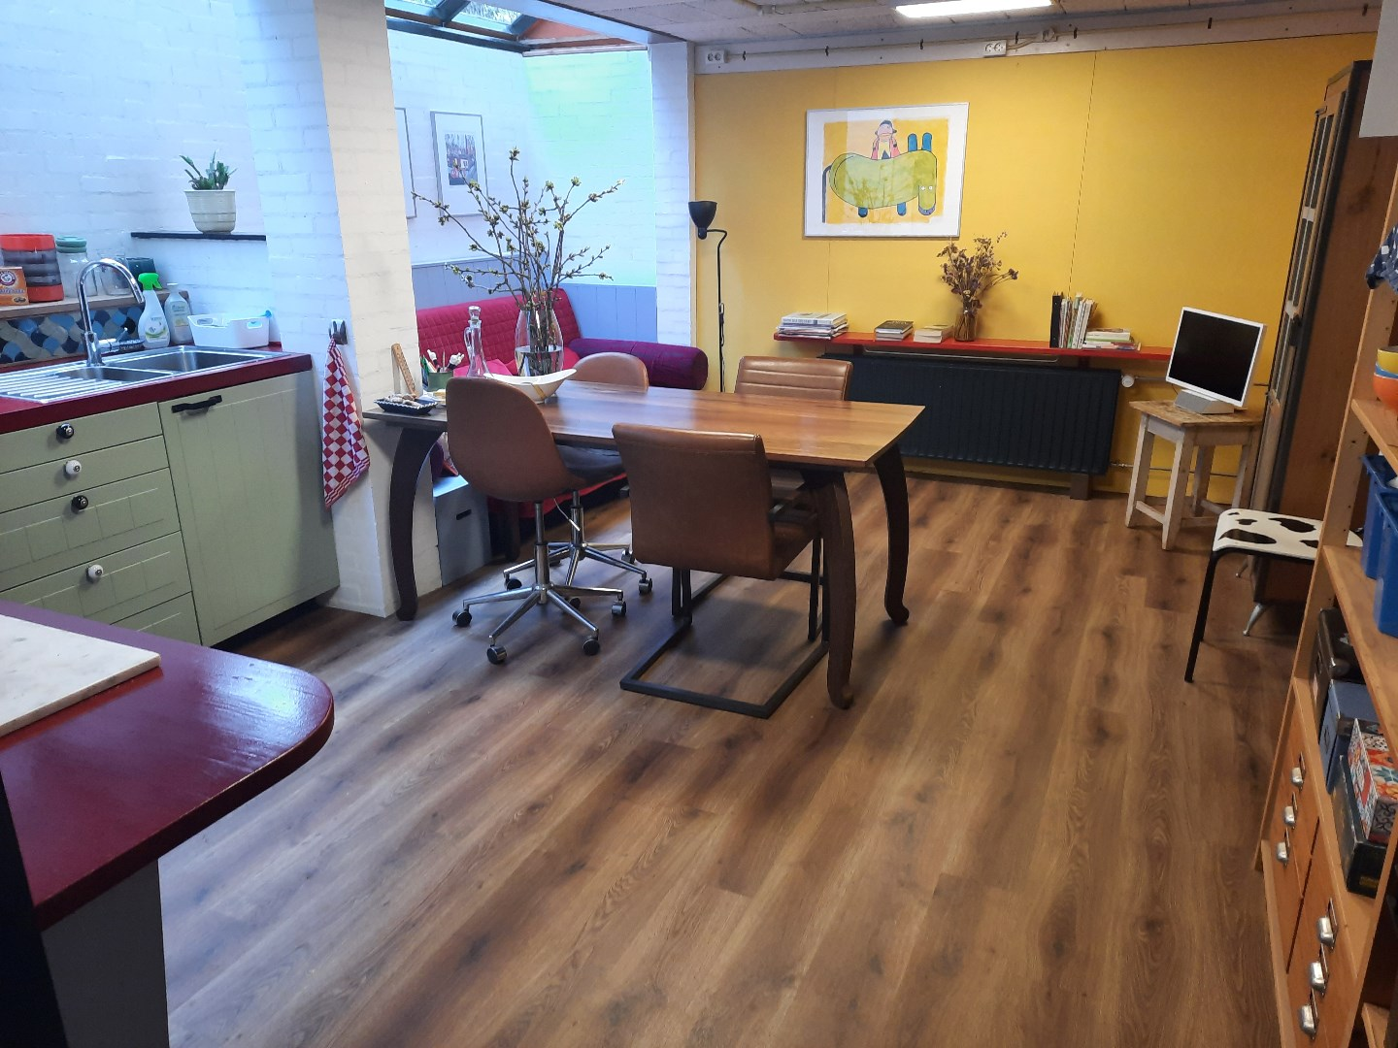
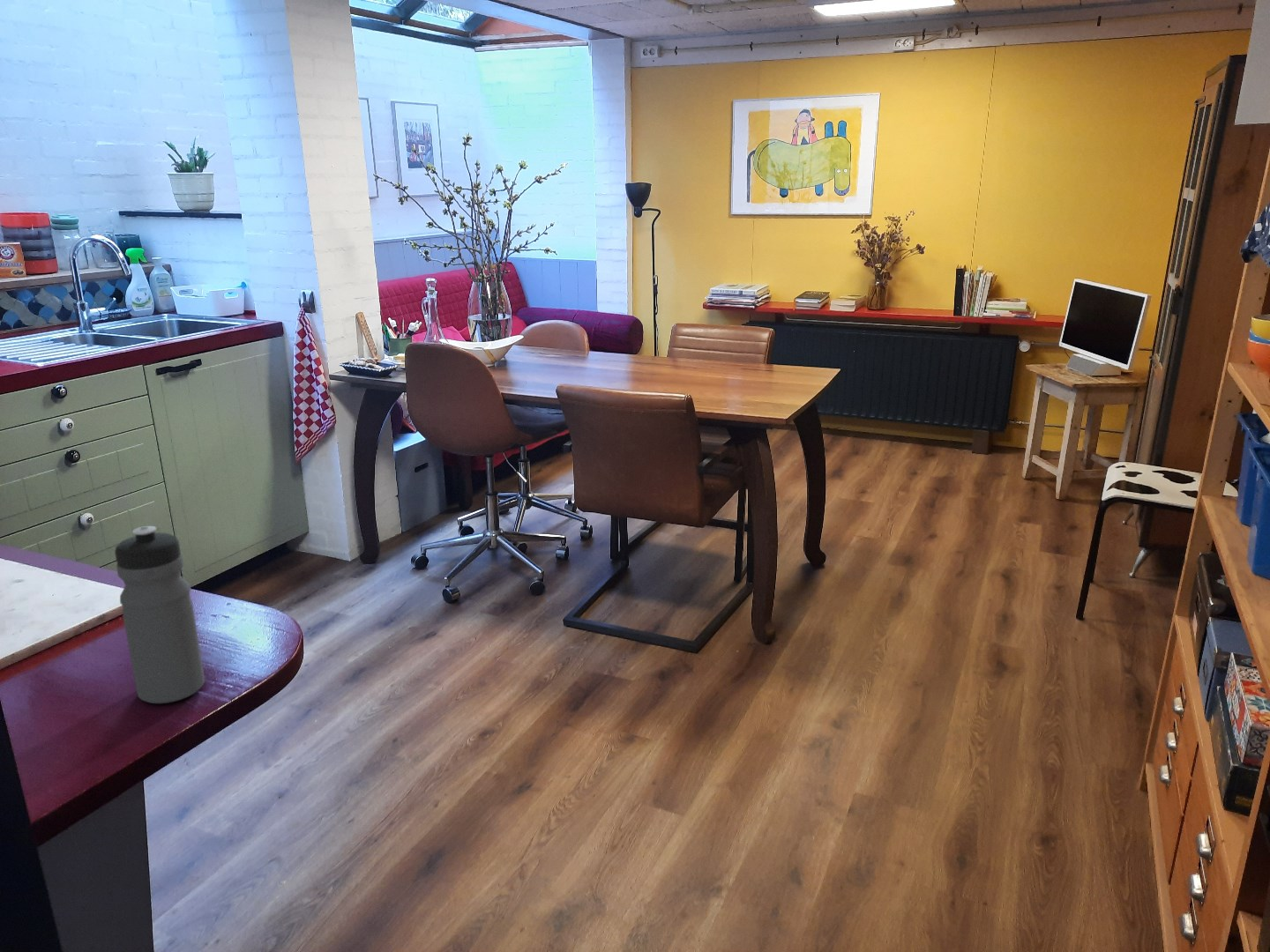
+ water bottle [114,525,205,704]
